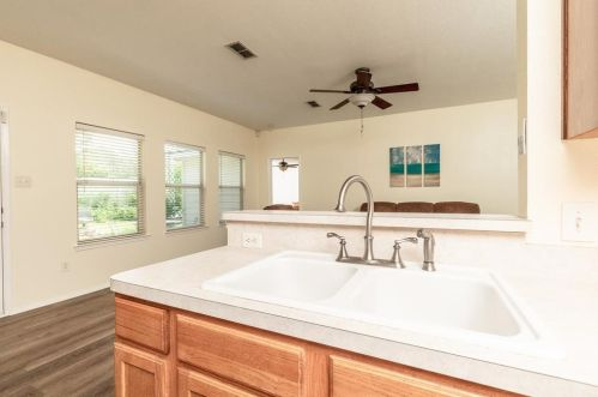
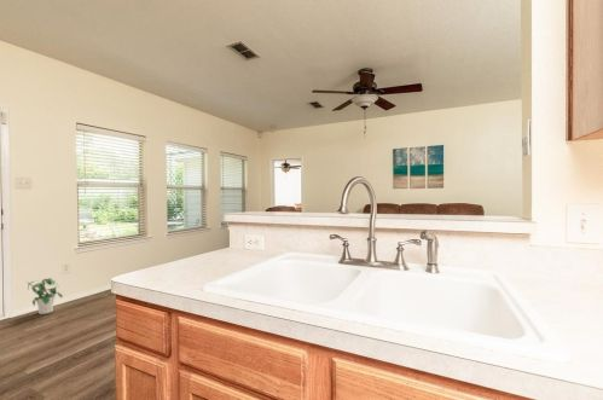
+ potted plant [25,277,64,315]
